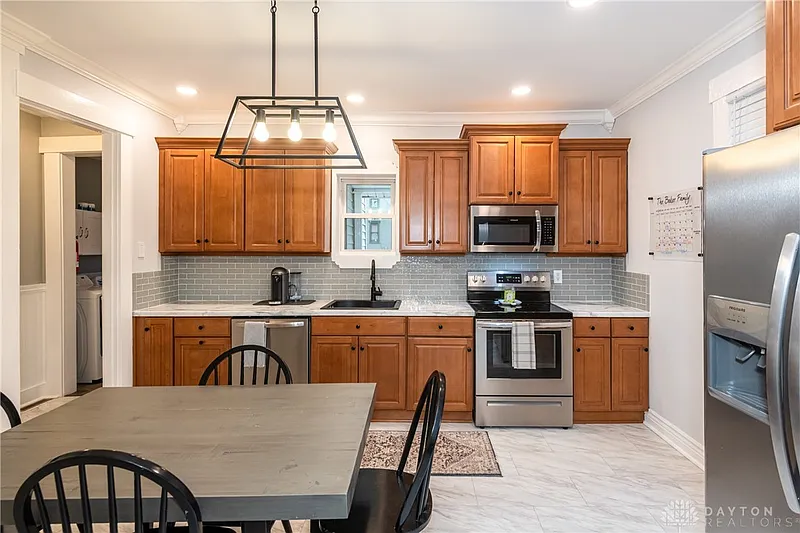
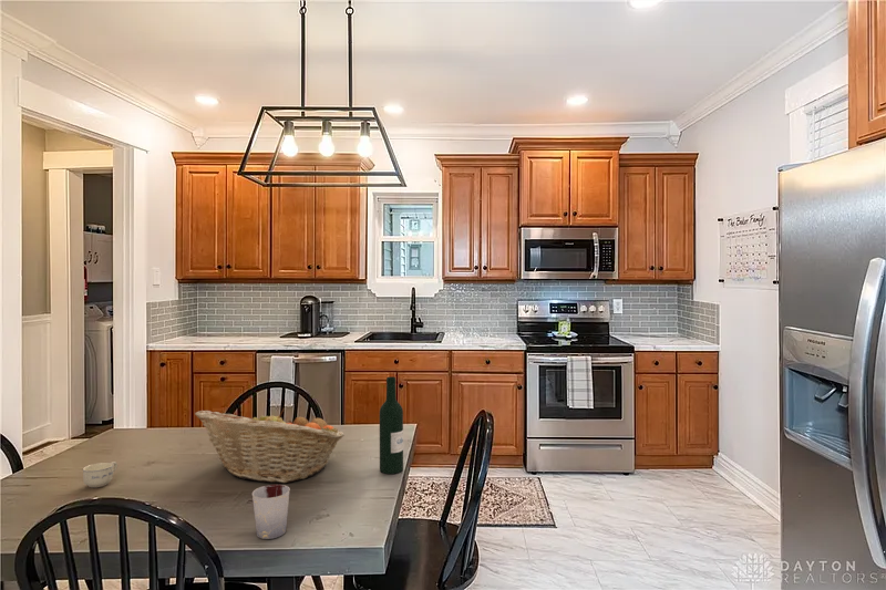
+ wine bottle [379,376,404,475]
+ cup [251,484,291,540]
+ fruit basket [194,407,346,484]
+ cup [82,460,119,488]
